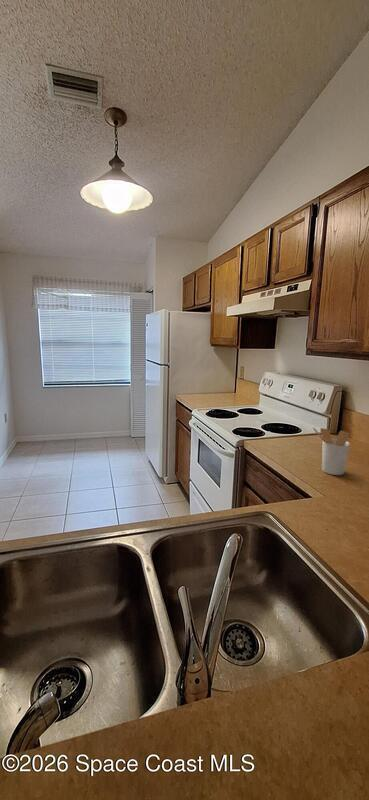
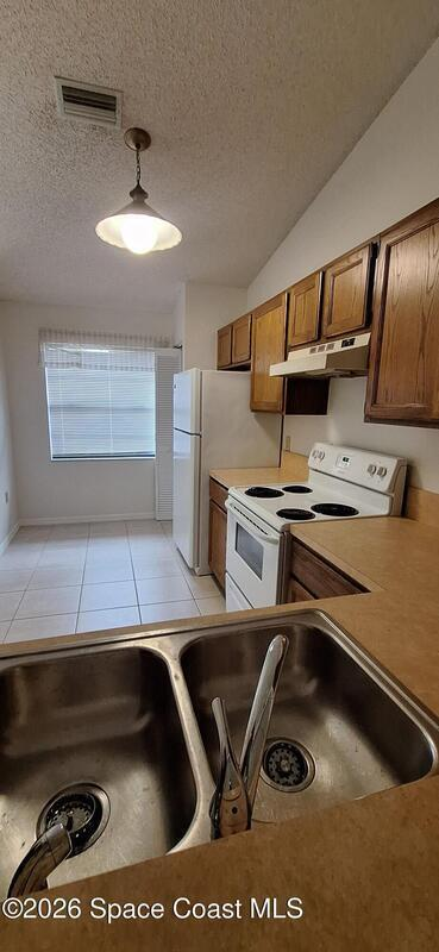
- utensil holder [312,426,351,476]
